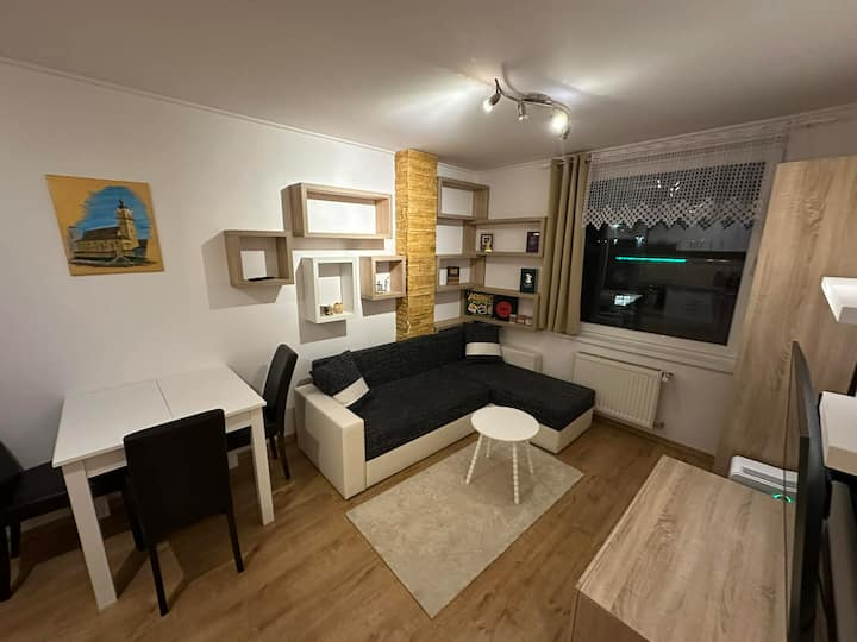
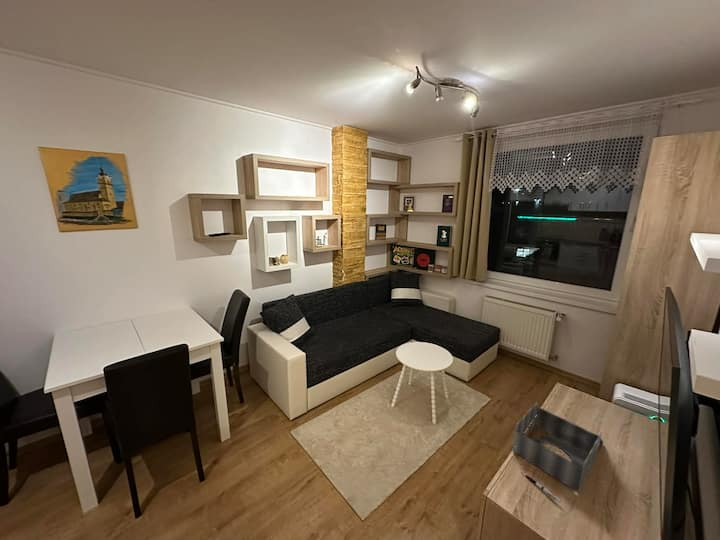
+ desk organizer [511,401,604,493]
+ pen [521,472,562,503]
